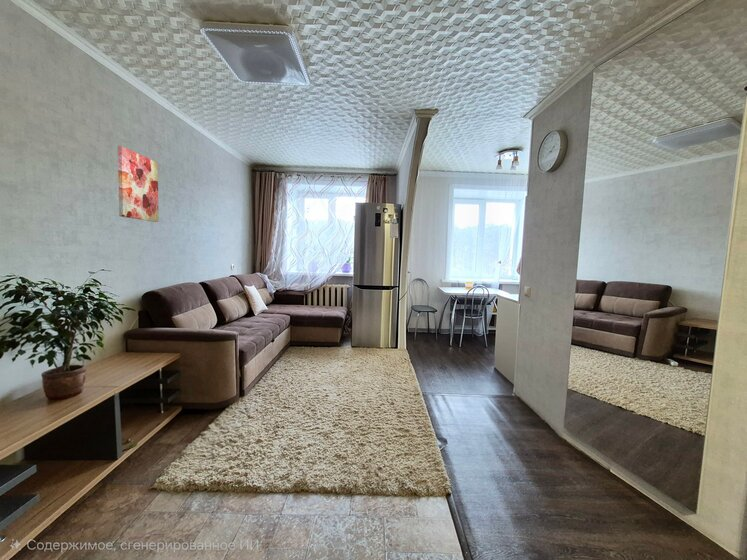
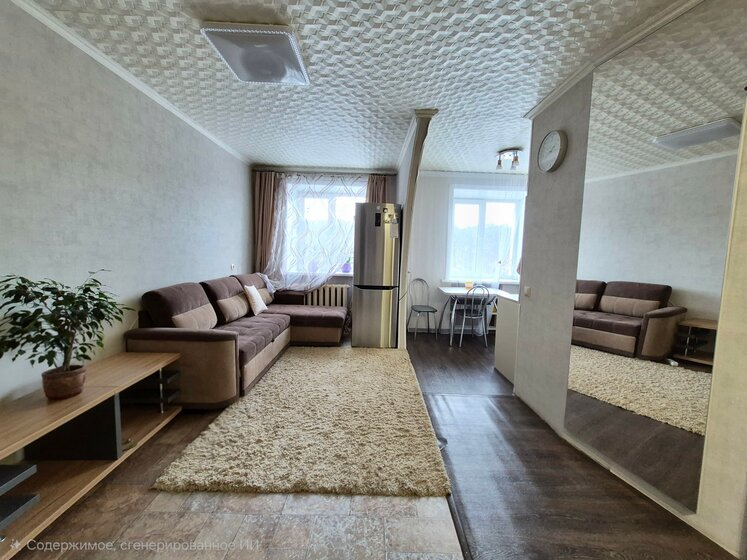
- wall art [117,145,160,223]
